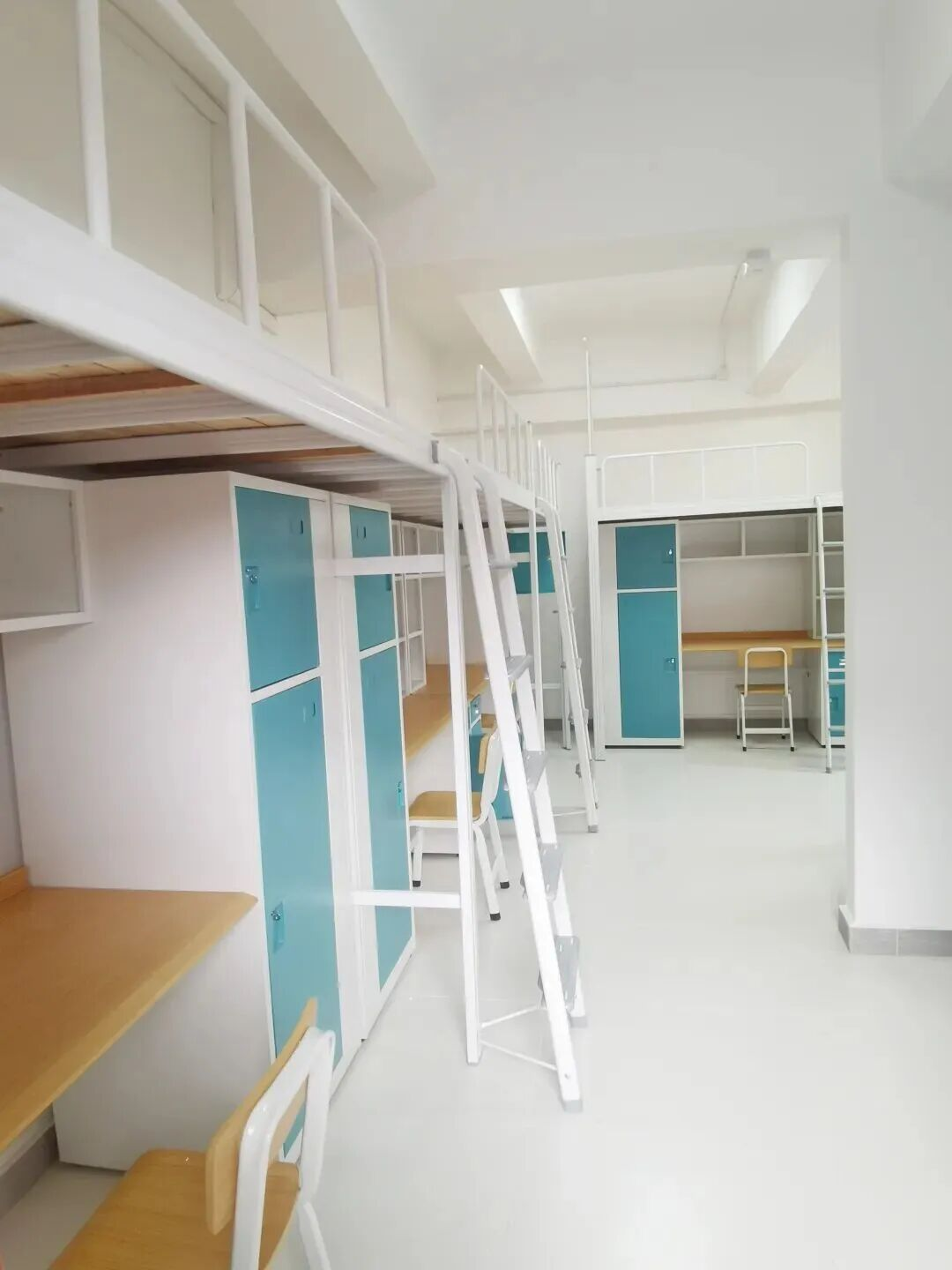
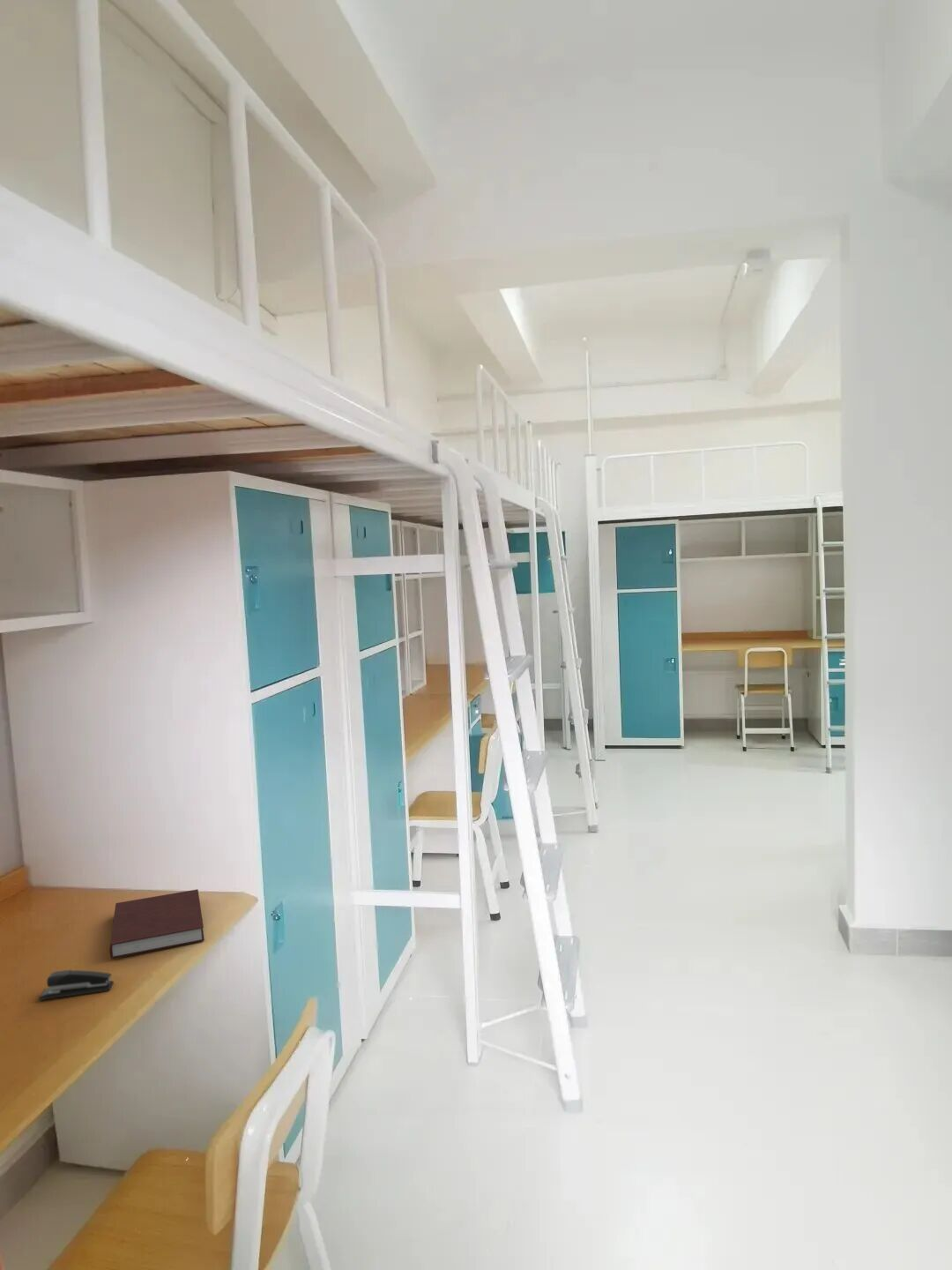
+ stapler [38,968,115,1001]
+ notebook [108,888,205,960]
